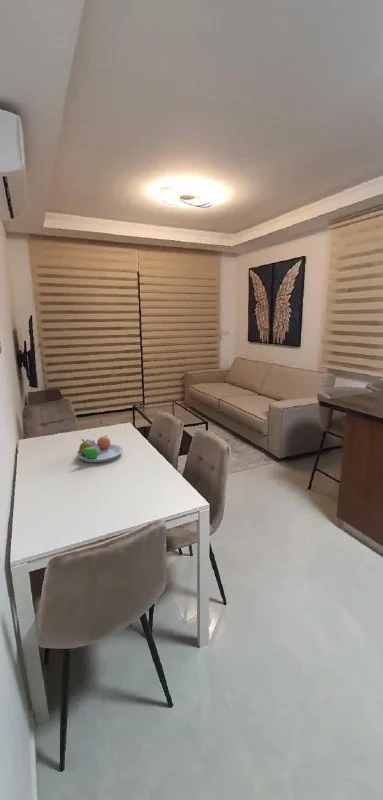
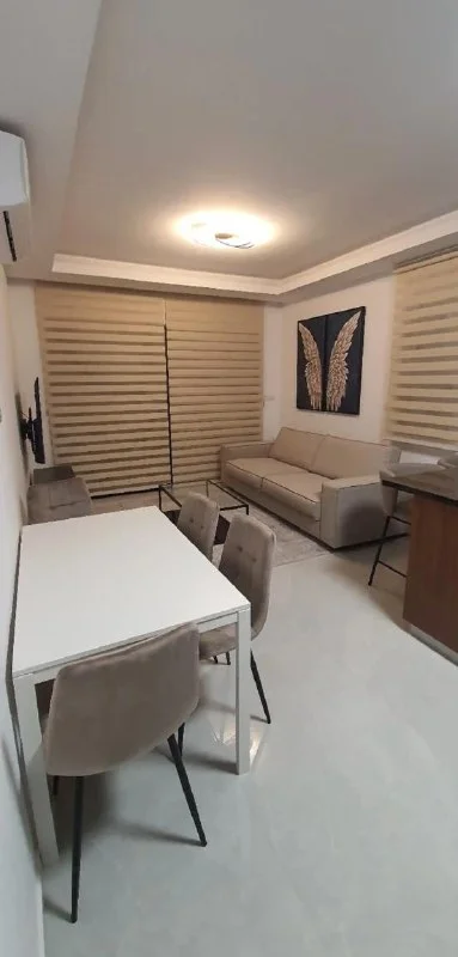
- fruit bowl [76,435,123,463]
